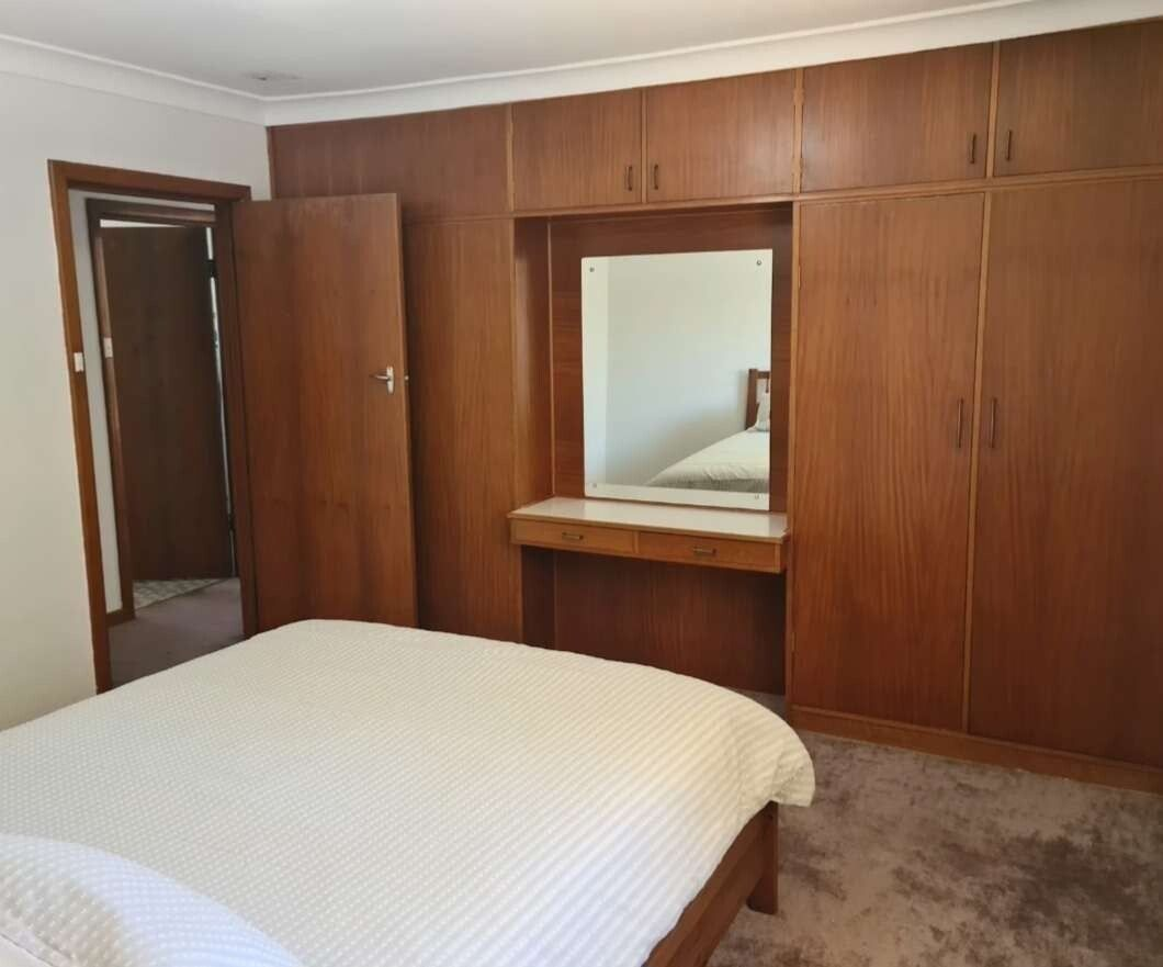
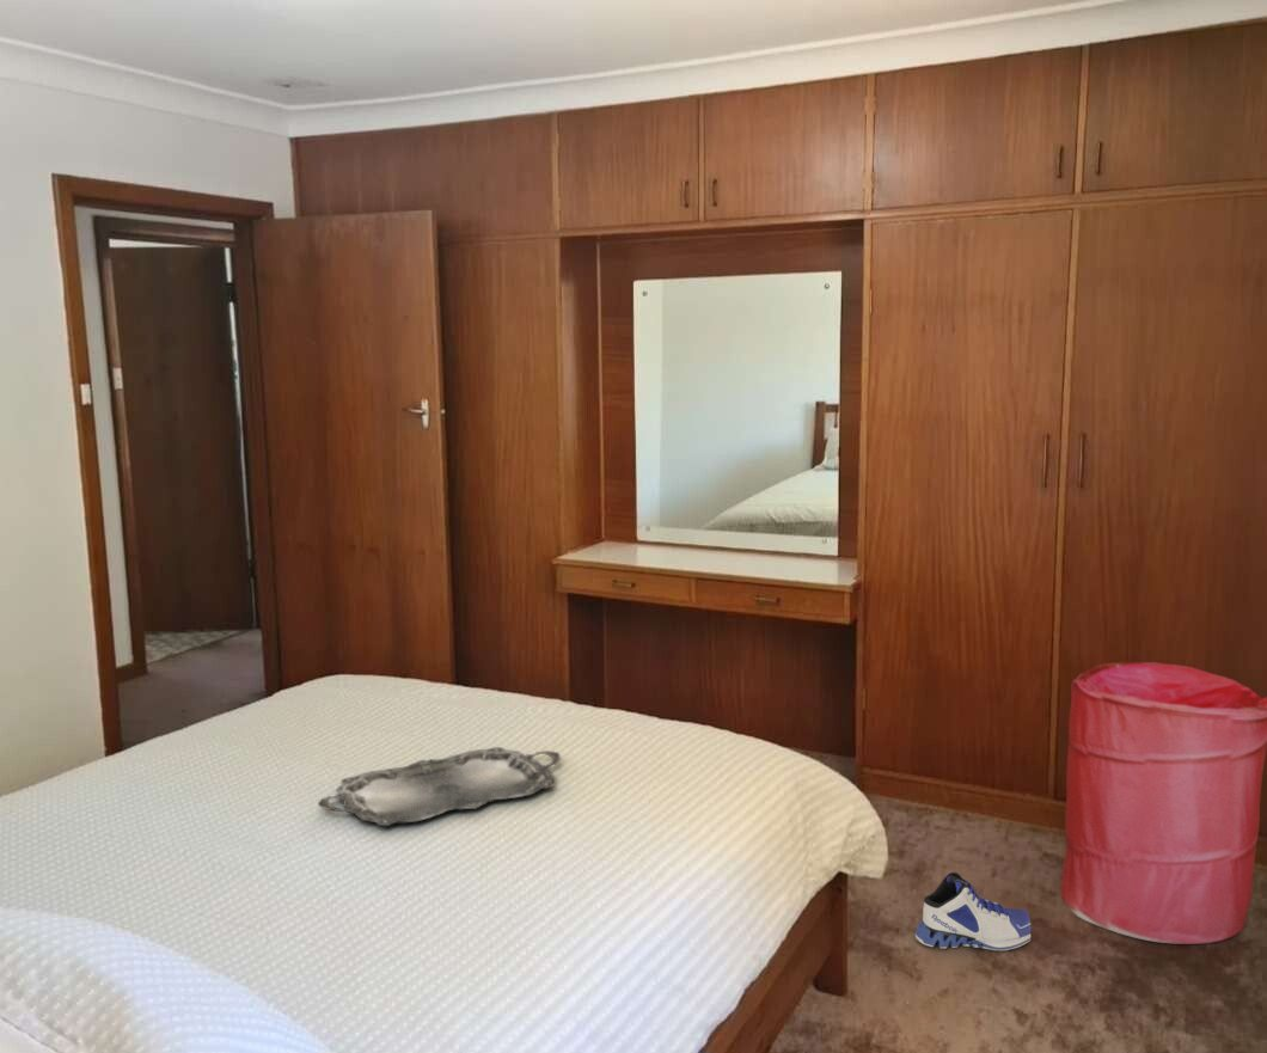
+ laundry hamper [1059,661,1267,945]
+ serving tray [317,746,562,827]
+ sneaker [914,871,1032,951]
